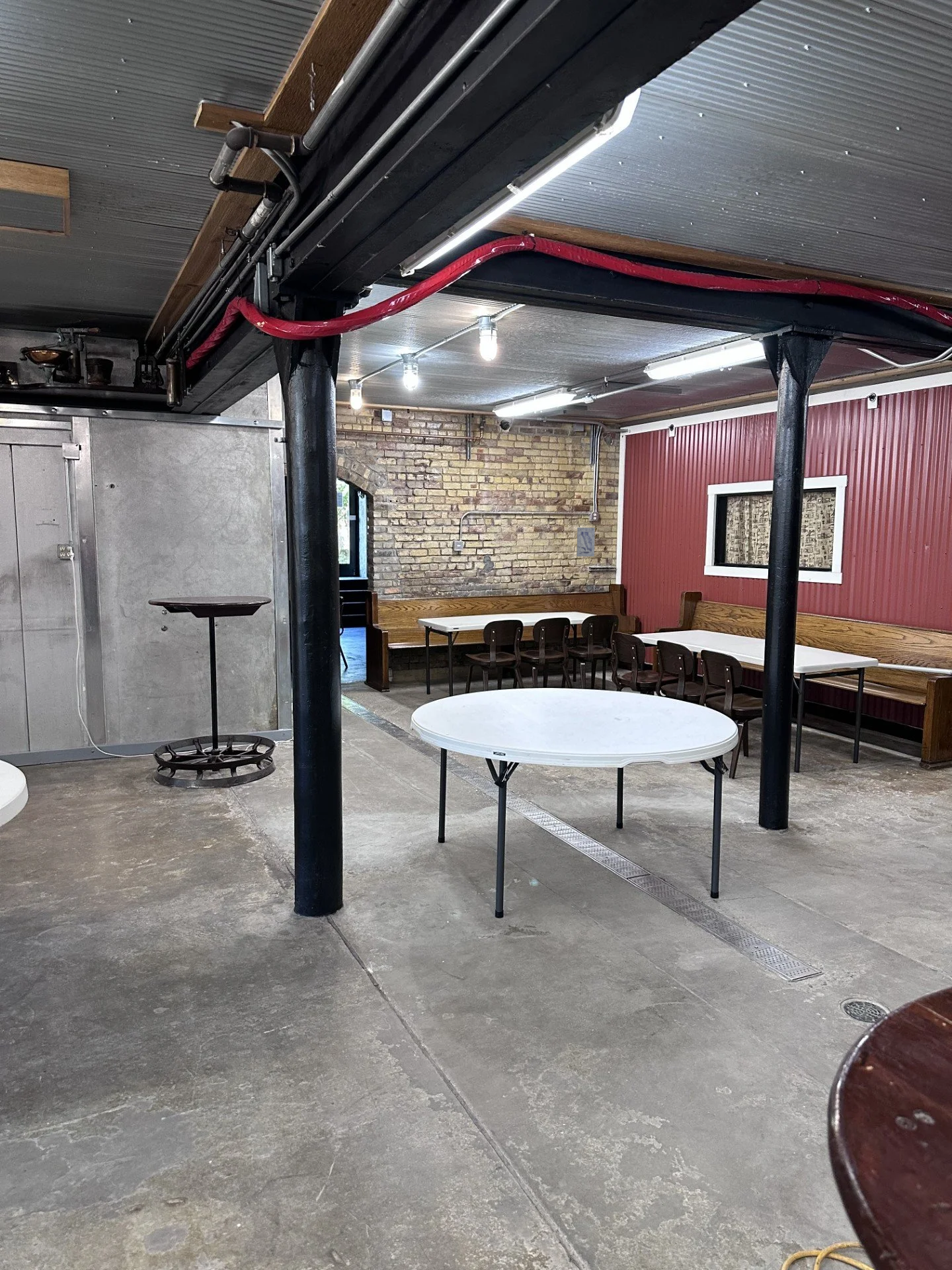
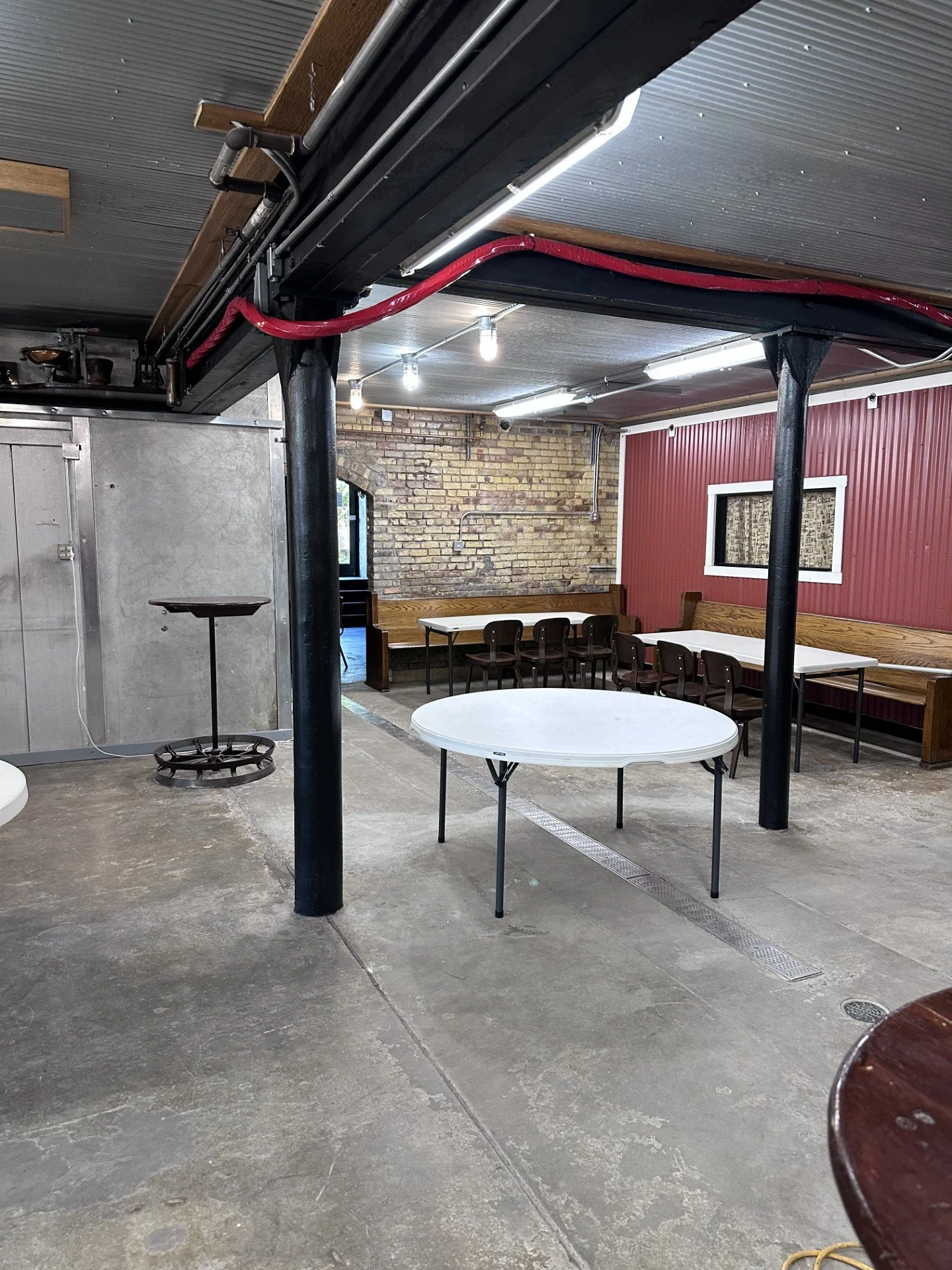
- wall art [576,527,596,557]
